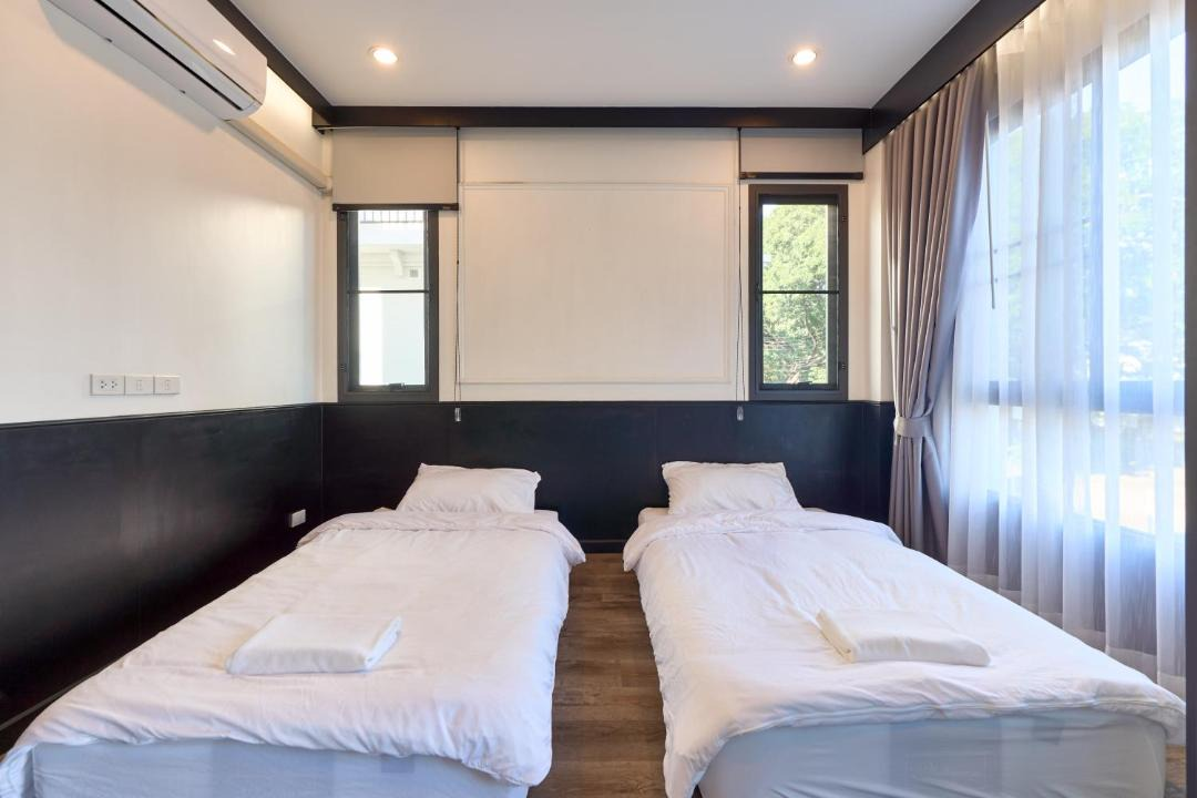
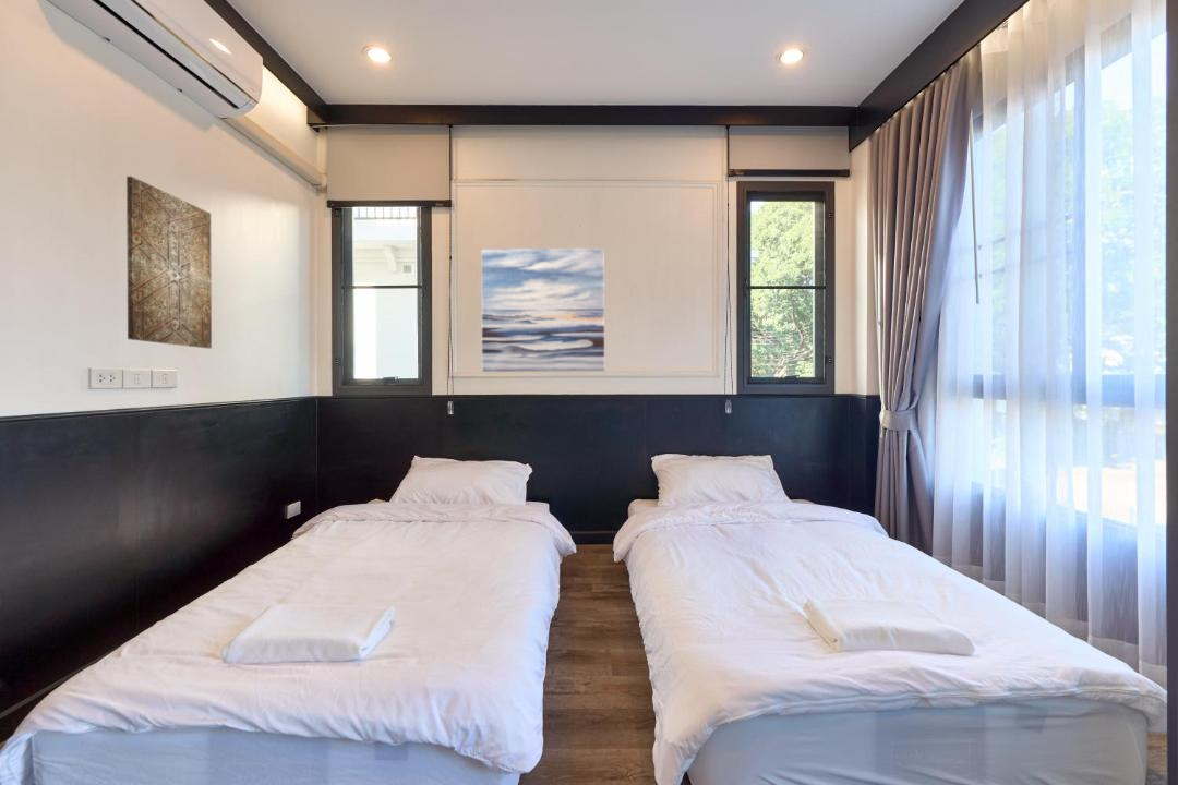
+ wall art [481,247,605,373]
+ wall art [125,176,213,349]
